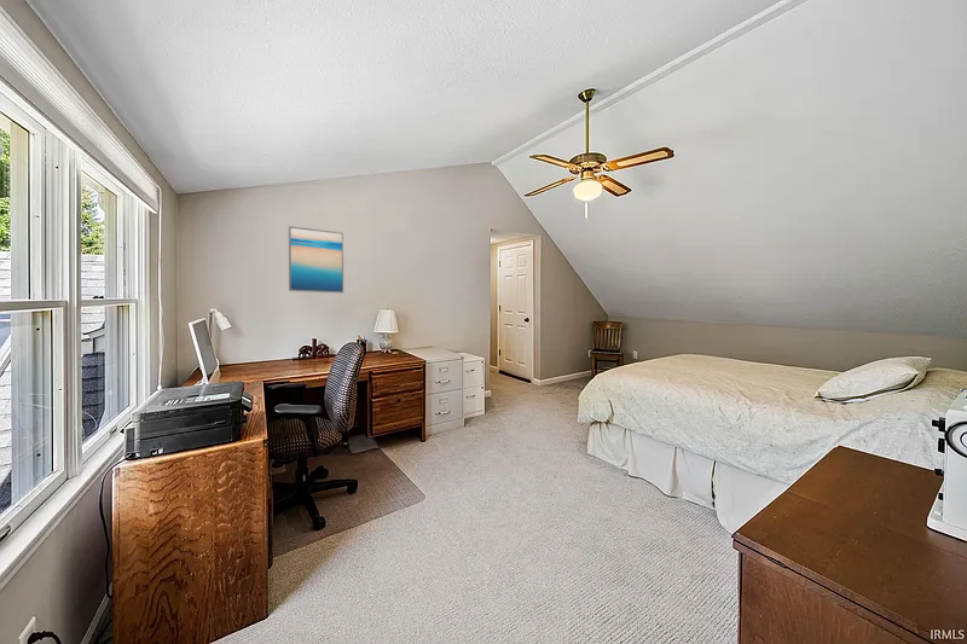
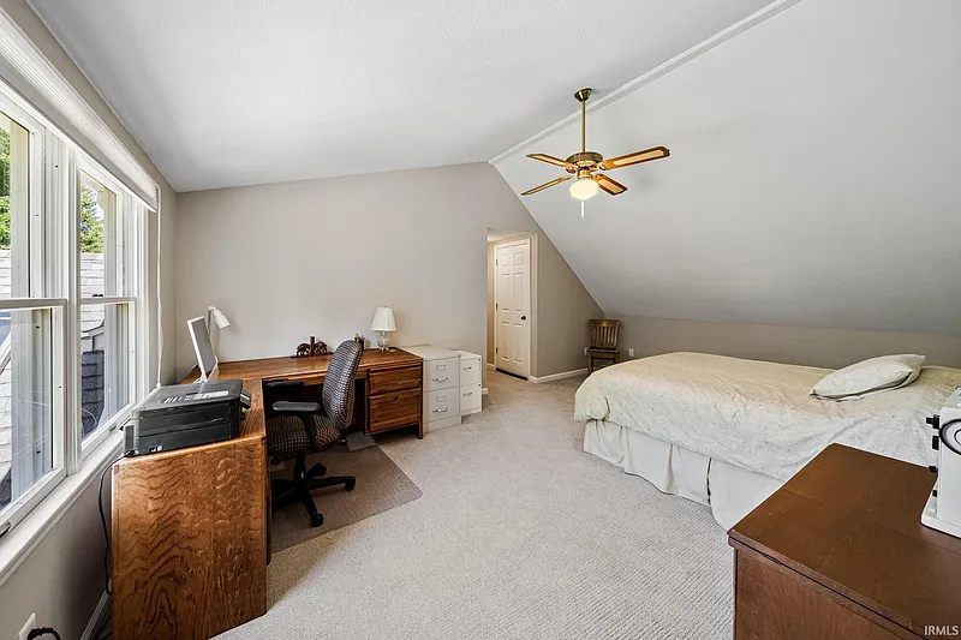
- wall art [288,225,344,294]
